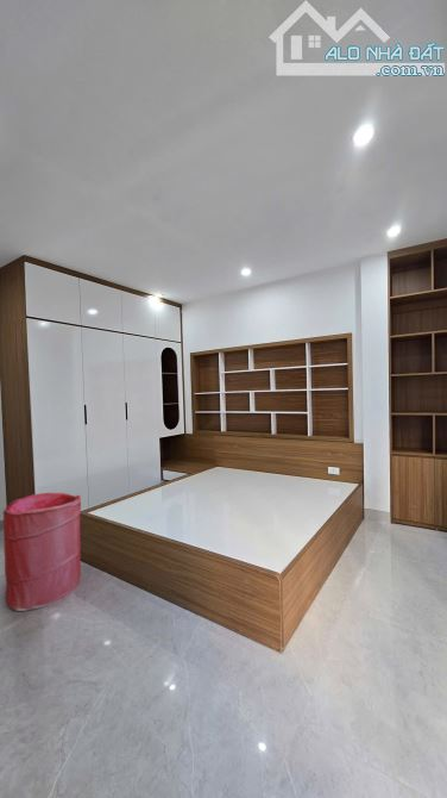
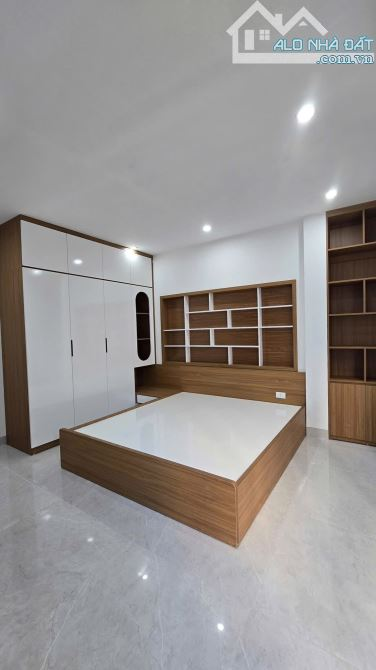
- laundry hamper [2,492,82,612]
